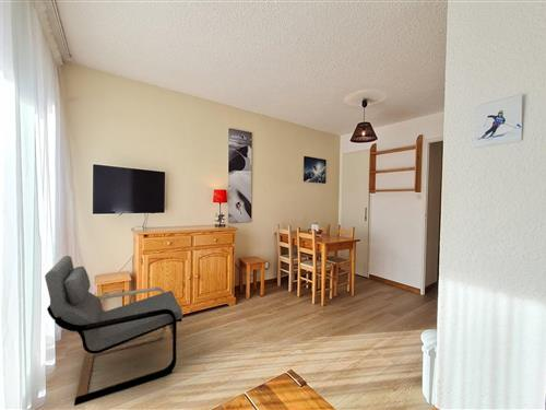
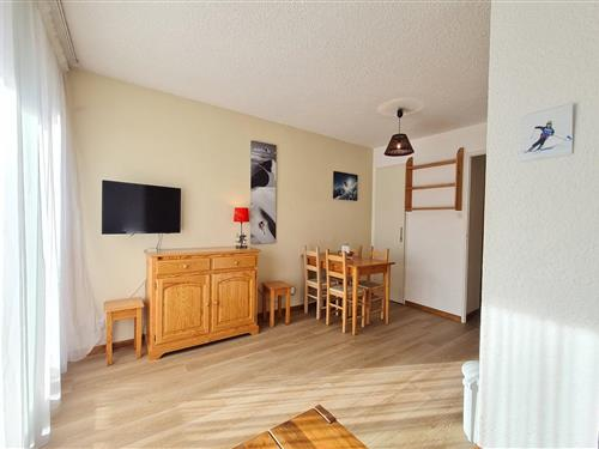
- armchair [44,255,183,407]
